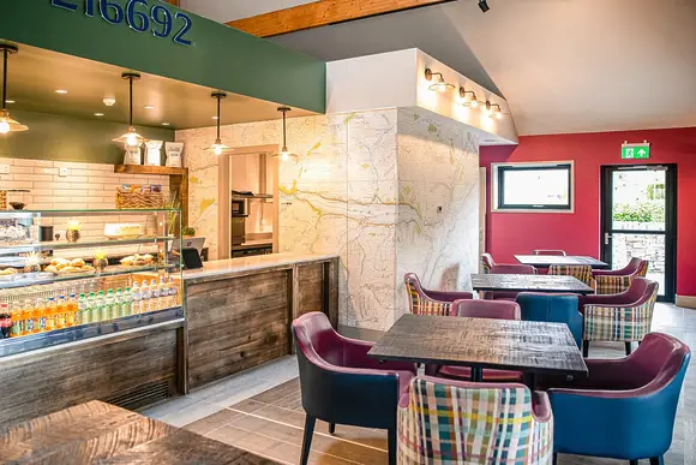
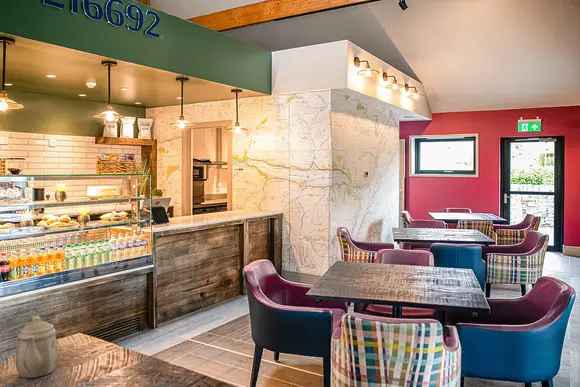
+ teapot [14,315,59,379]
